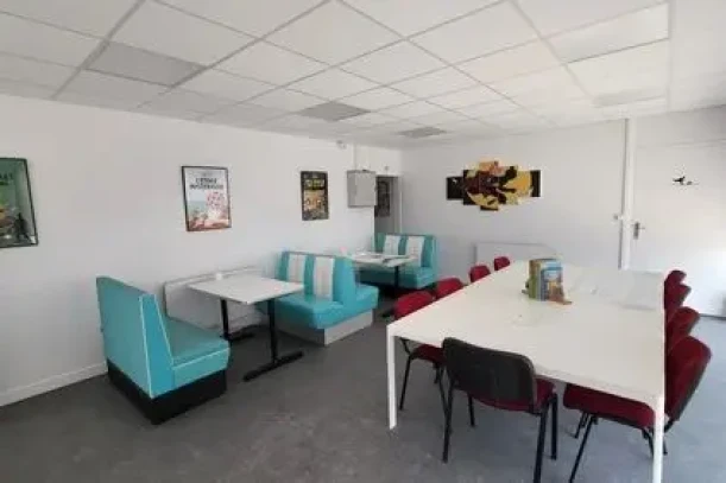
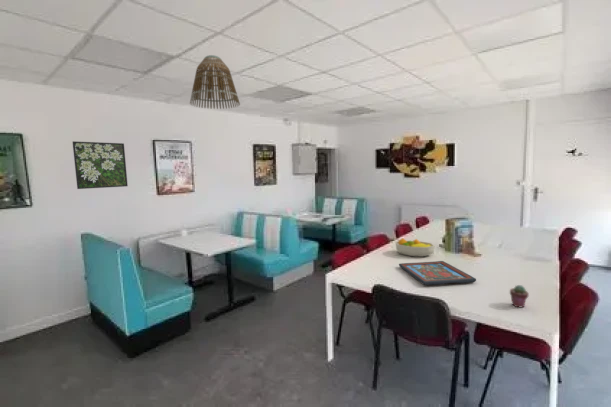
+ lamp shade [189,54,241,110]
+ religious icon [398,260,477,286]
+ potted succulent [509,284,530,308]
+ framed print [72,140,129,190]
+ fruit bowl [394,237,436,258]
